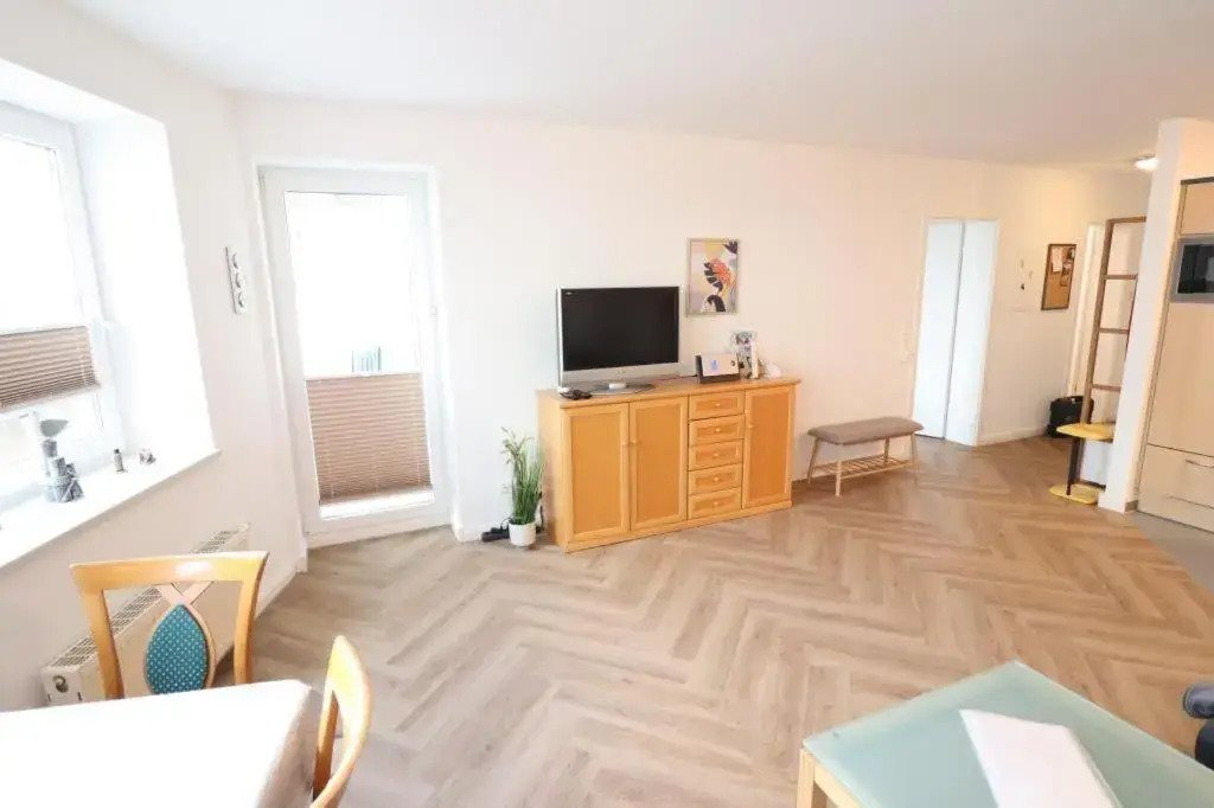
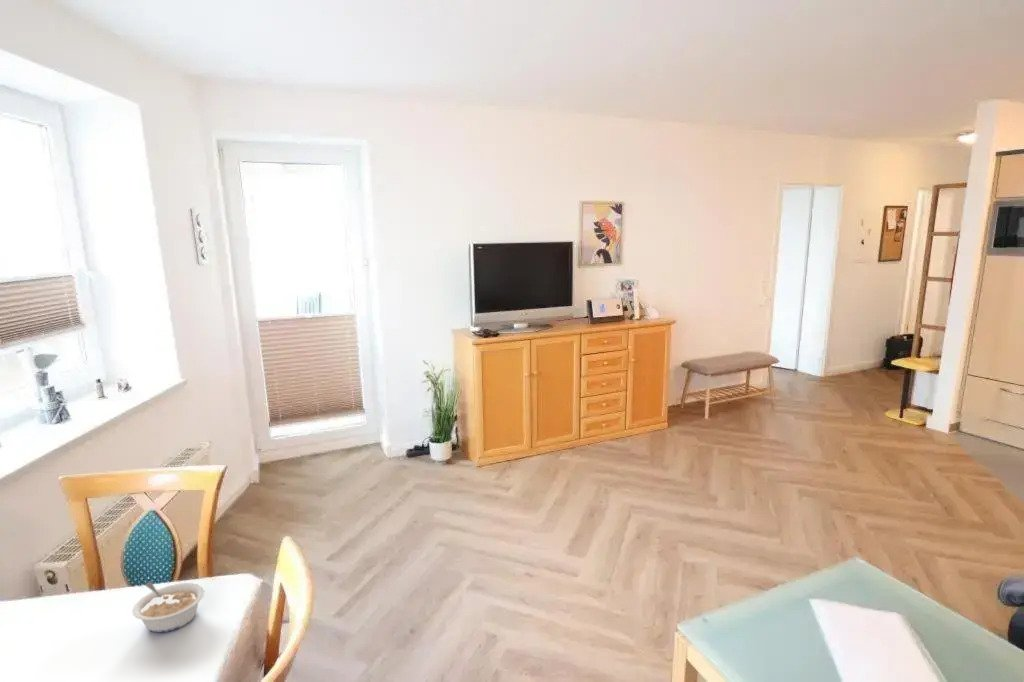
+ legume [131,581,205,634]
